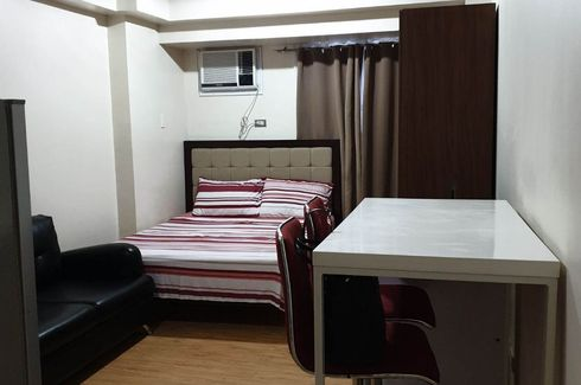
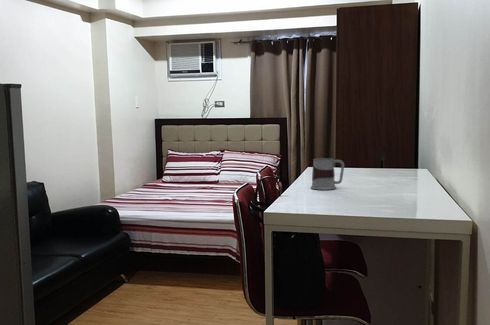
+ mug [310,157,345,191]
